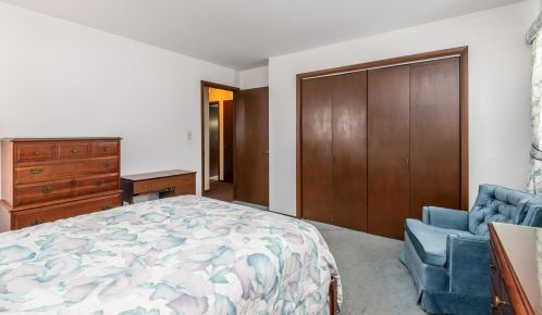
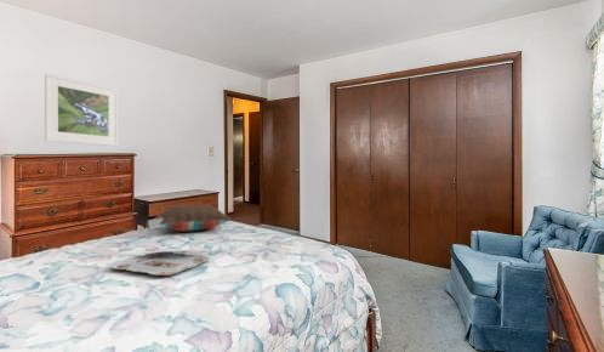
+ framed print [44,73,120,147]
+ pillow [158,204,233,233]
+ serving tray [109,250,210,277]
